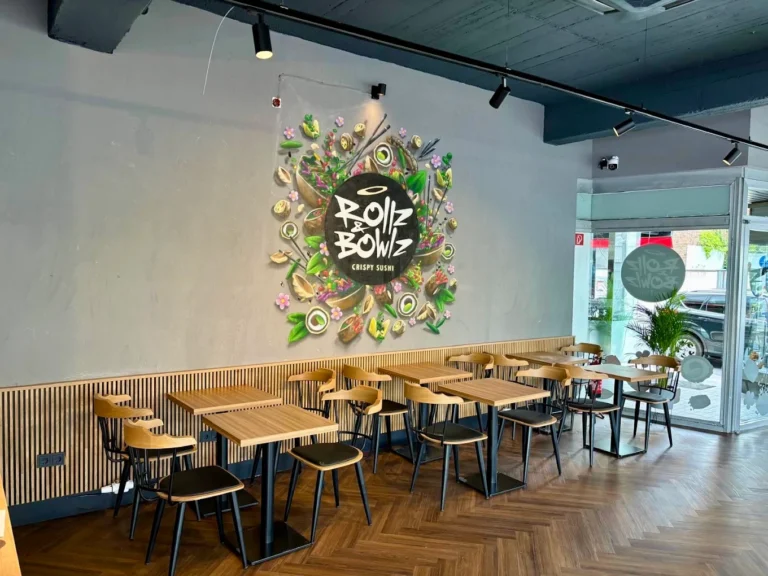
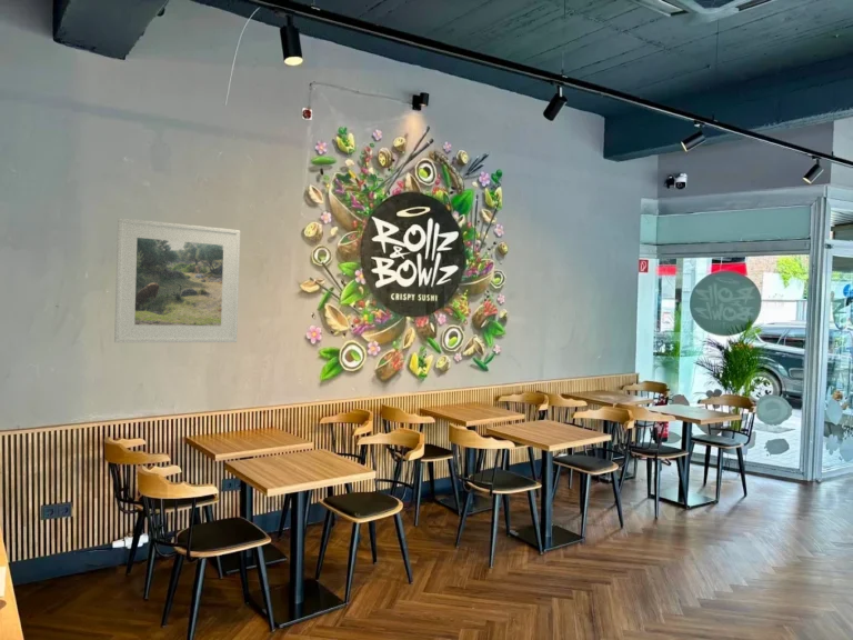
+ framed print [113,217,241,343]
